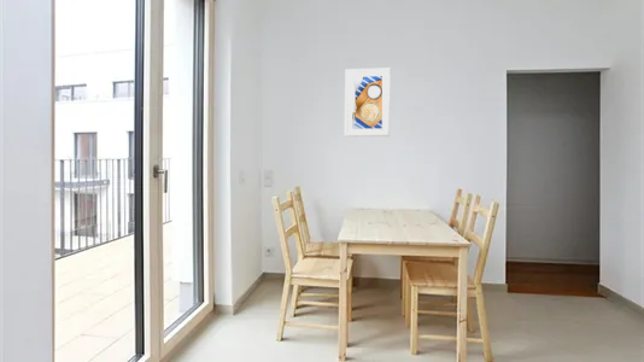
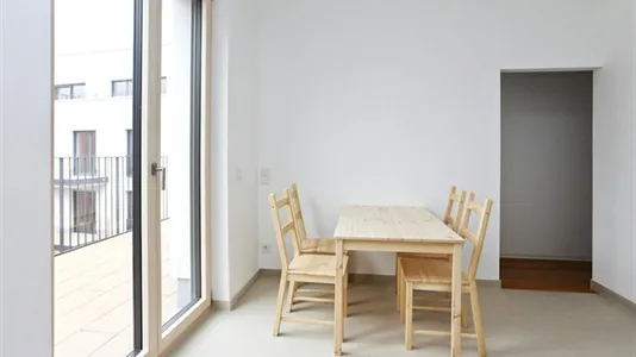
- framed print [344,68,392,138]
